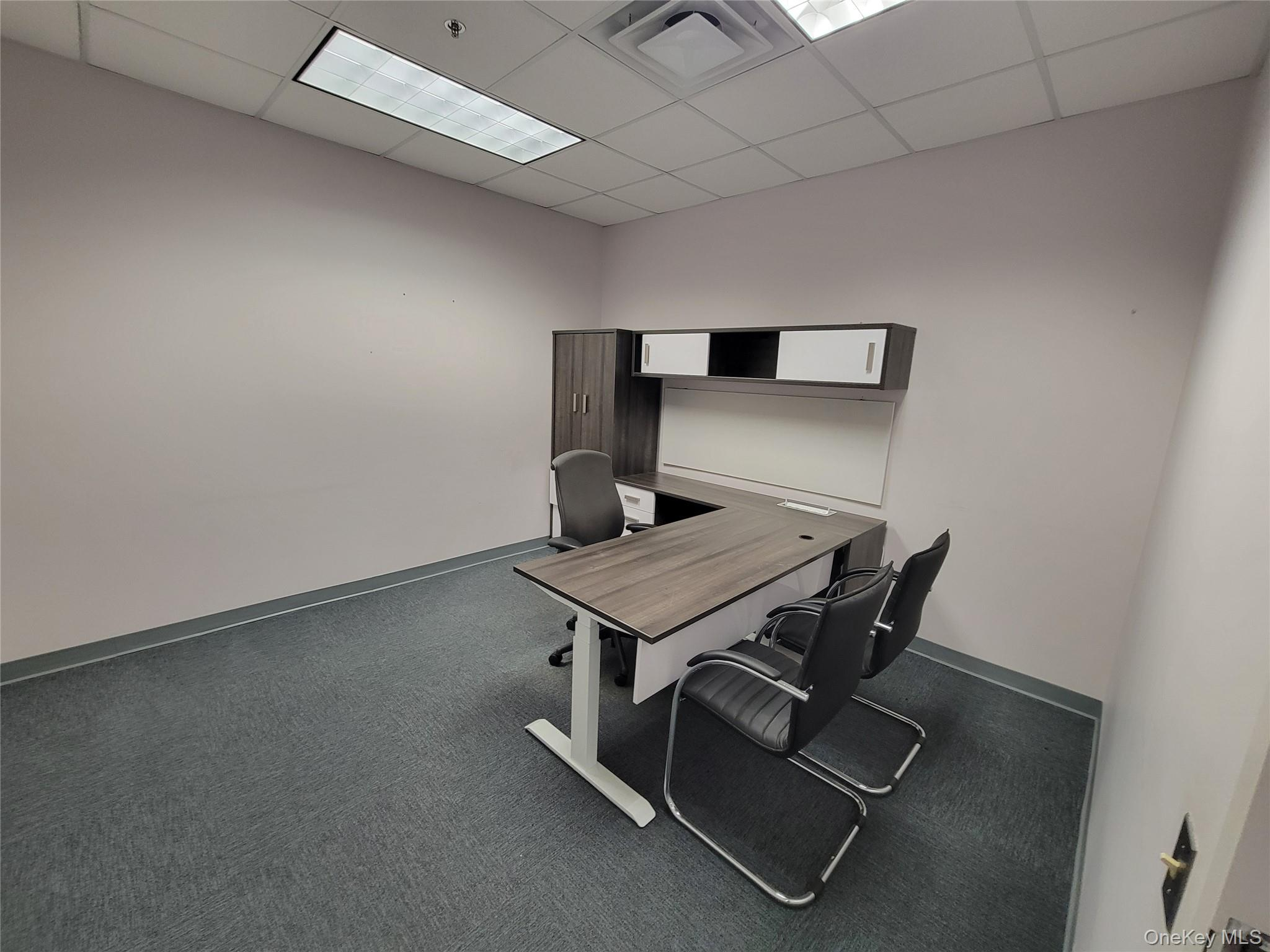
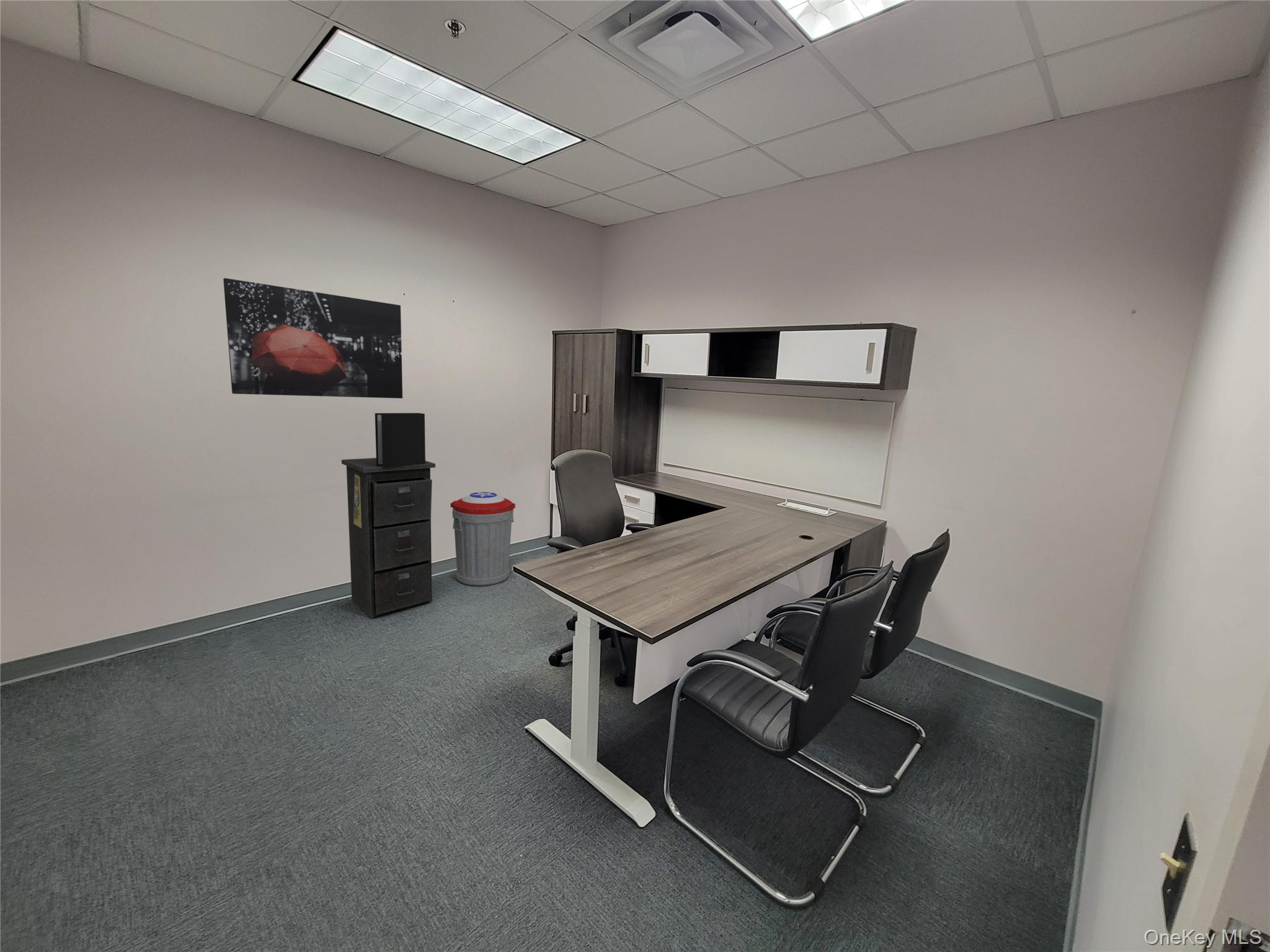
+ trash can [450,491,516,586]
+ filing cabinet [341,457,436,619]
+ wall art [223,278,403,399]
+ binder [375,412,426,468]
